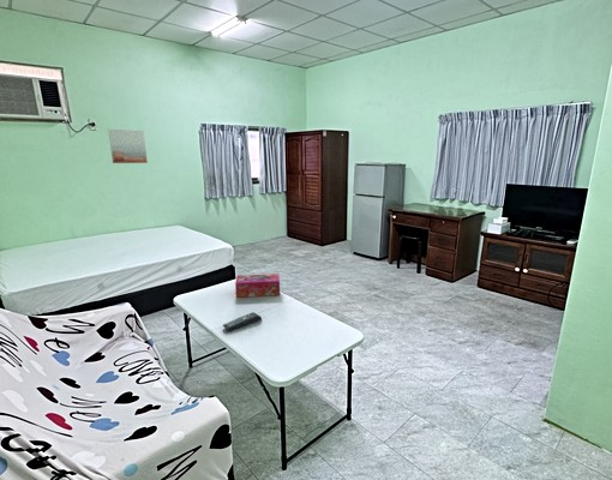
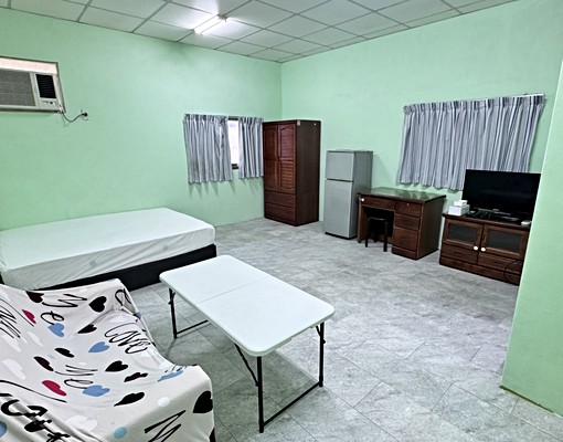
- wall art [107,128,149,164]
- tissue box [234,272,281,299]
- remote control [222,311,263,331]
